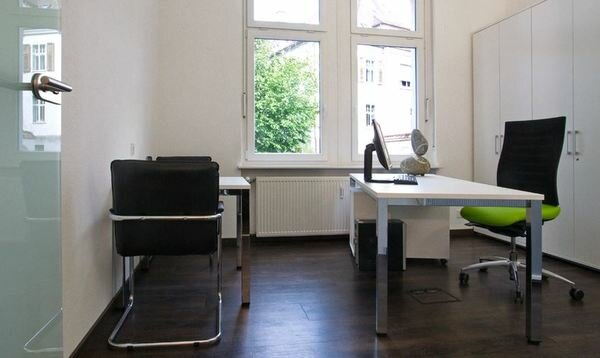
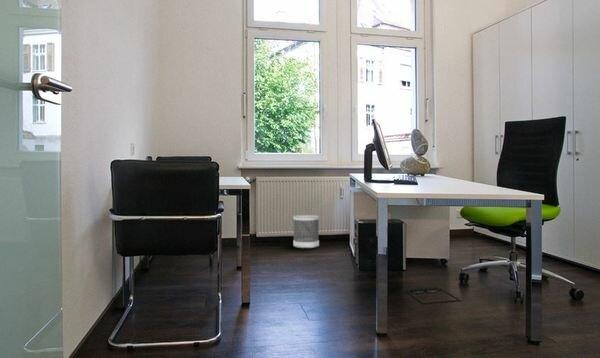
+ wastebasket [292,214,320,249]
